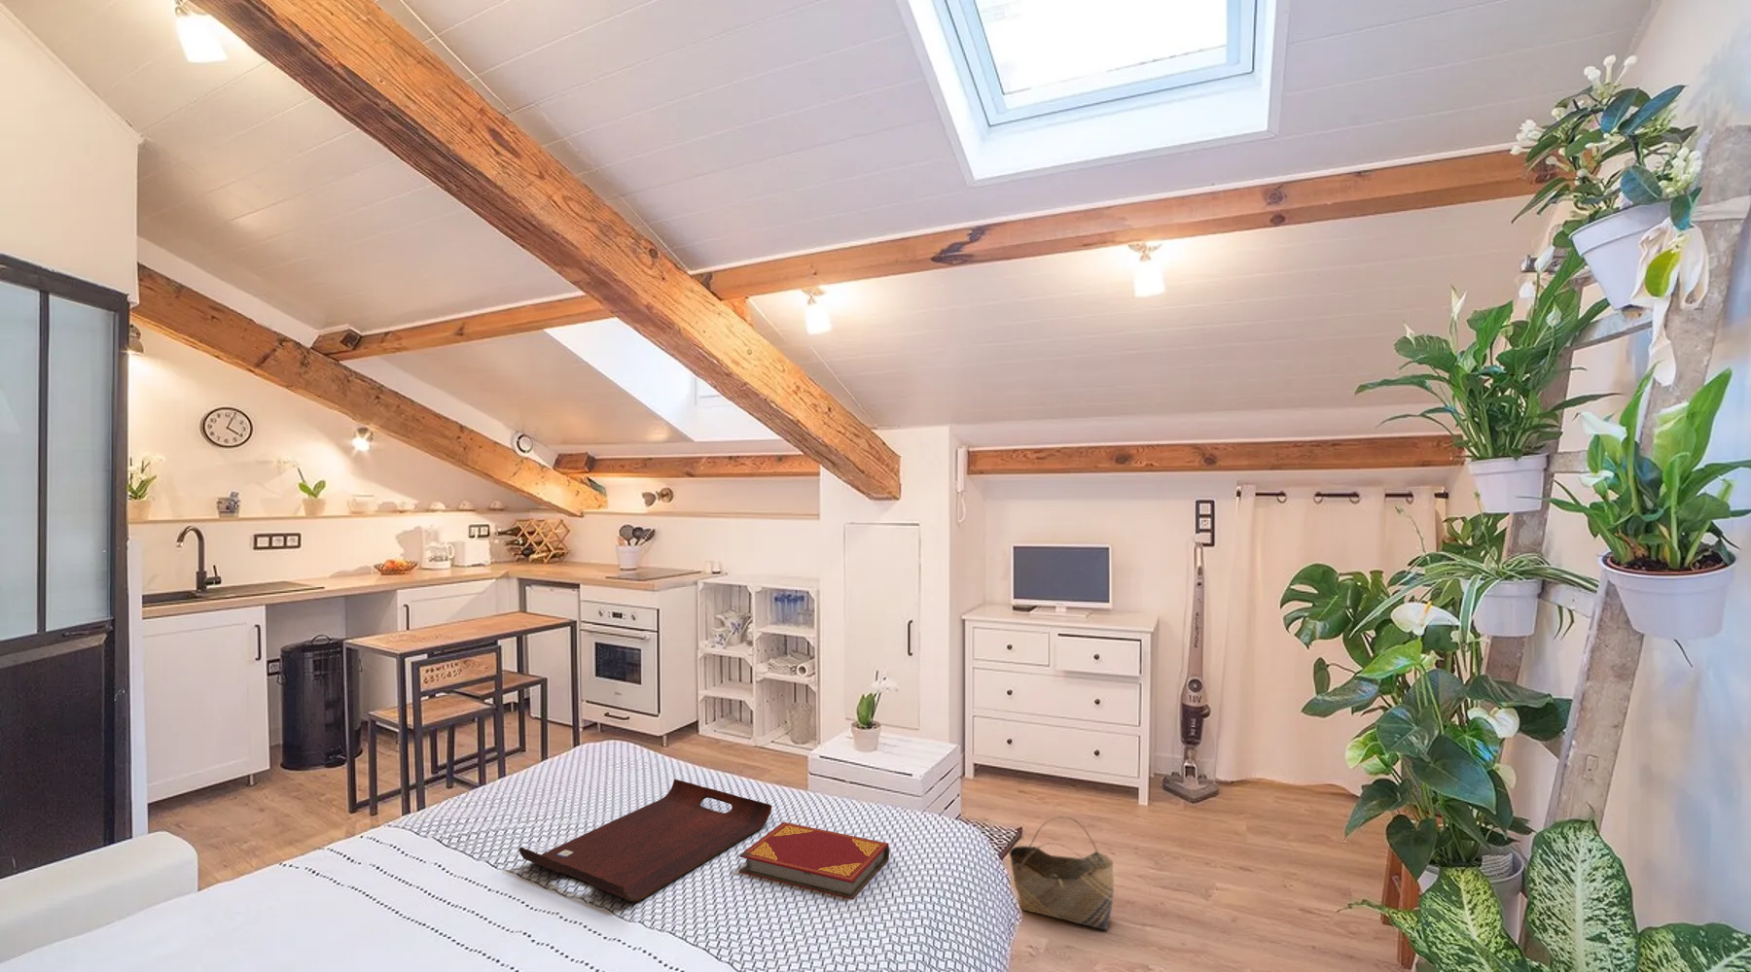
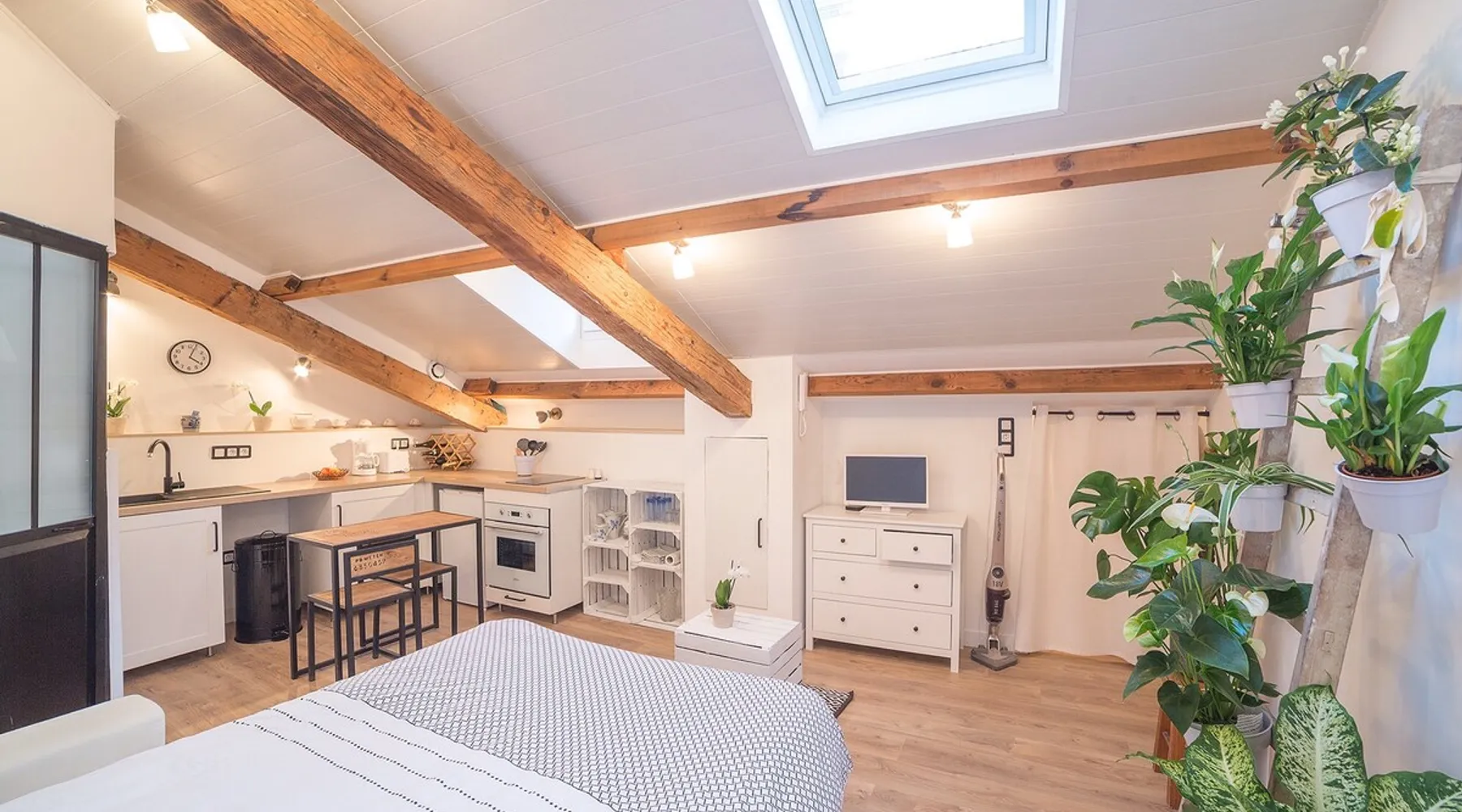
- hardback book [738,821,890,900]
- basket [1008,815,1115,931]
- serving tray [519,778,772,903]
